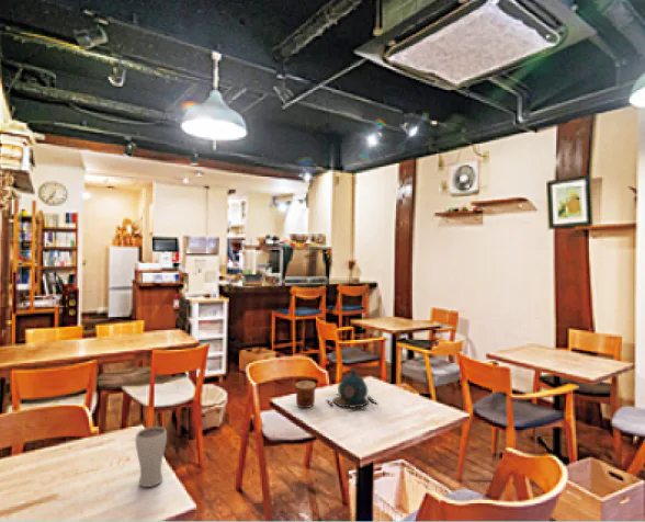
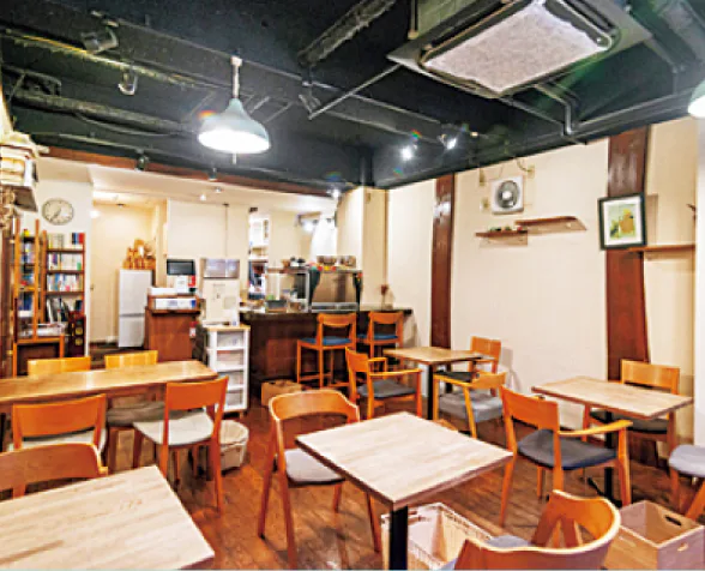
- teapot [326,368,378,411]
- cup [295,379,317,409]
- drinking glass [134,425,168,488]
